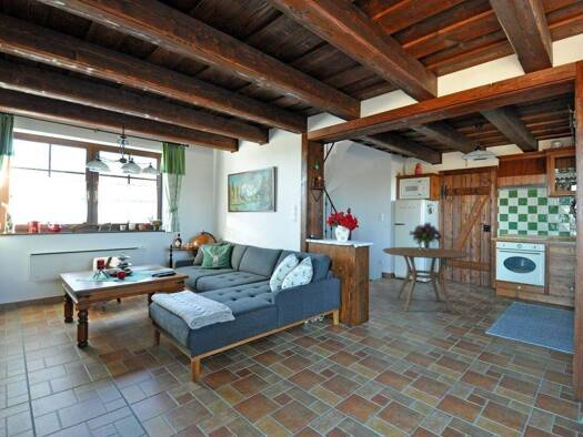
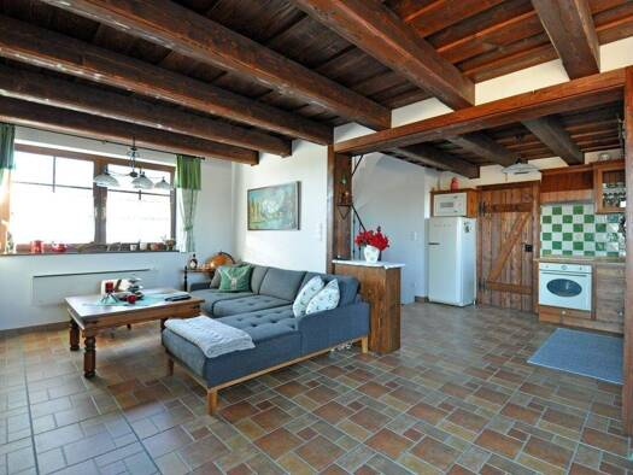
- bouquet [409,221,443,251]
- dining table [381,246,472,315]
